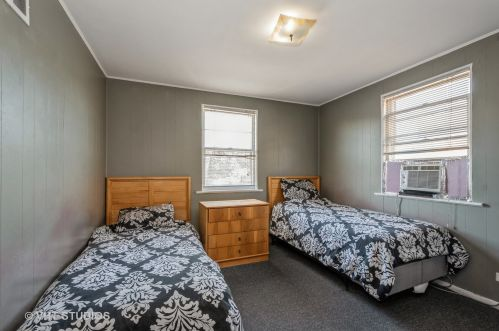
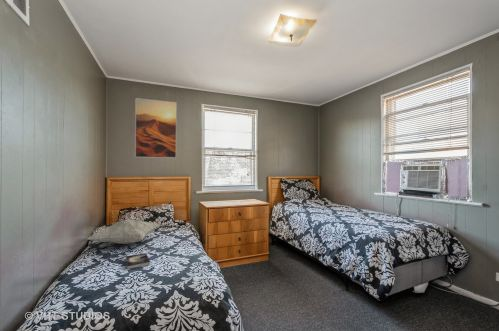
+ decorative pillow [86,218,162,245]
+ book [125,252,151,270]
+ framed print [134,97,178,159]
